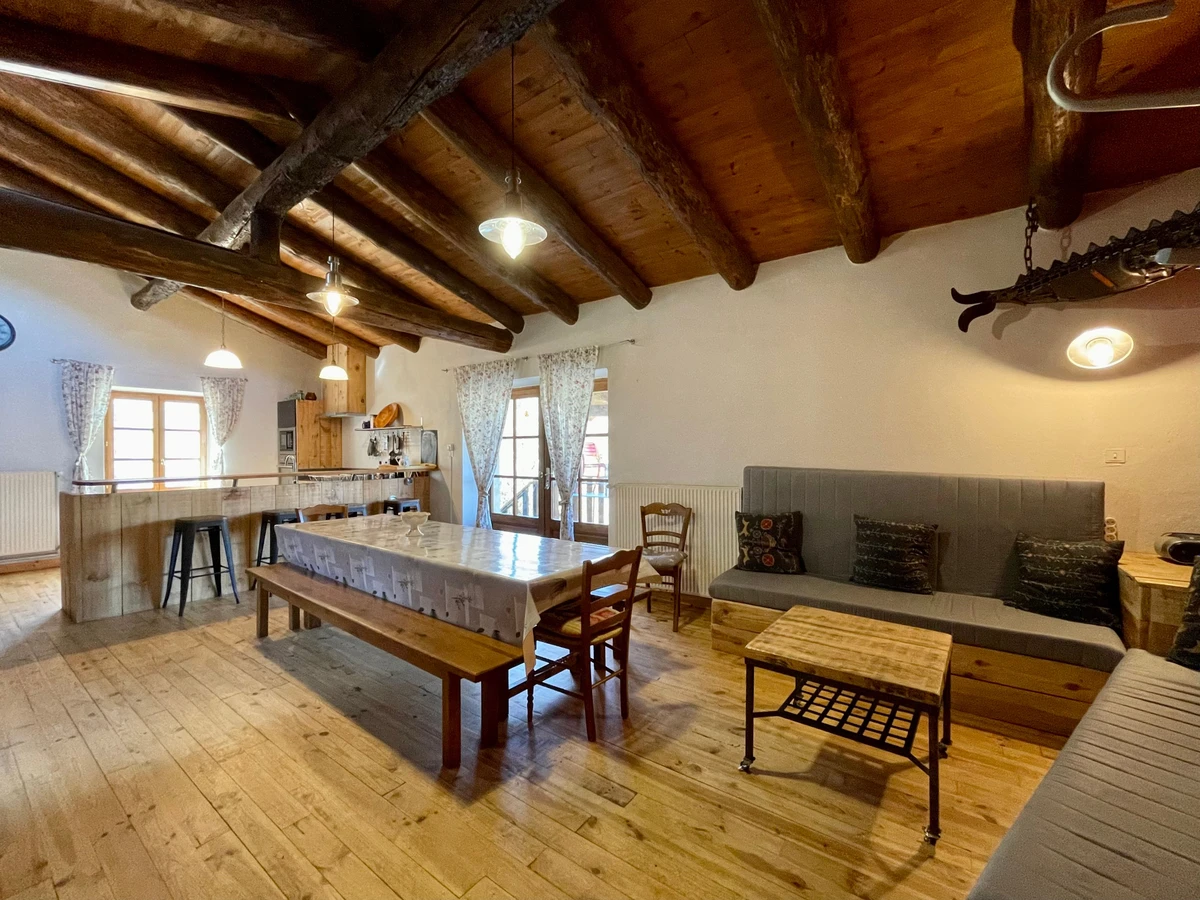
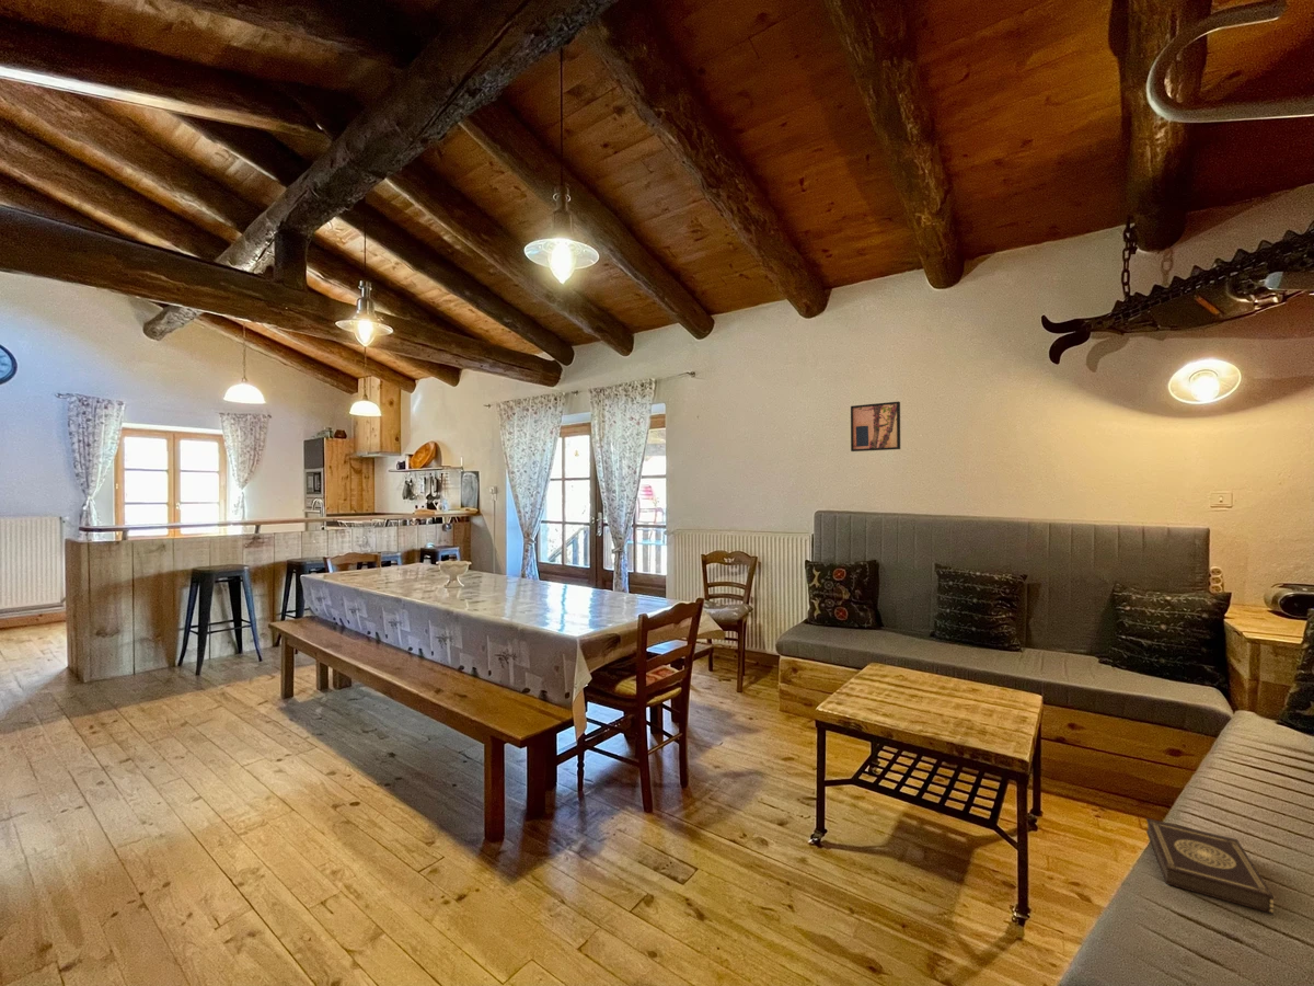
+ book [1145,817,1275,915]
+ wall art [850,401,901,452]
